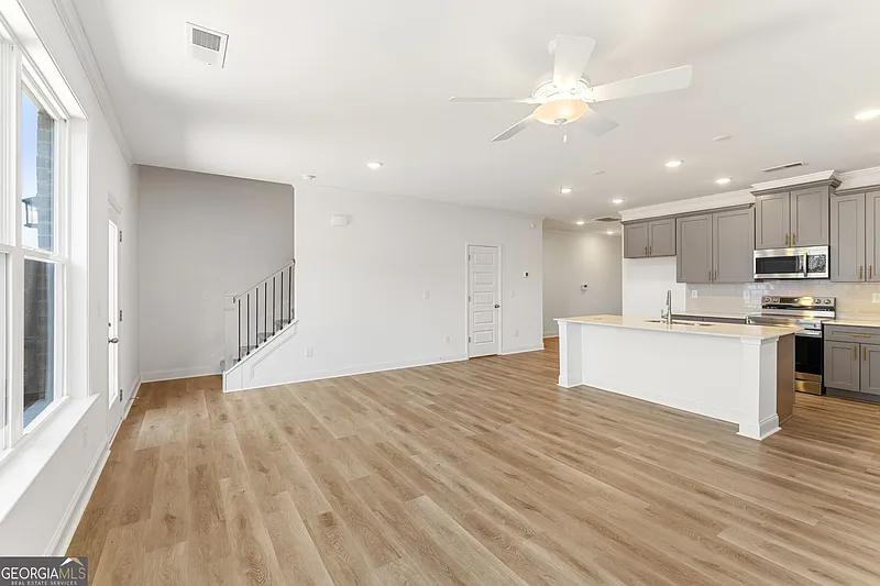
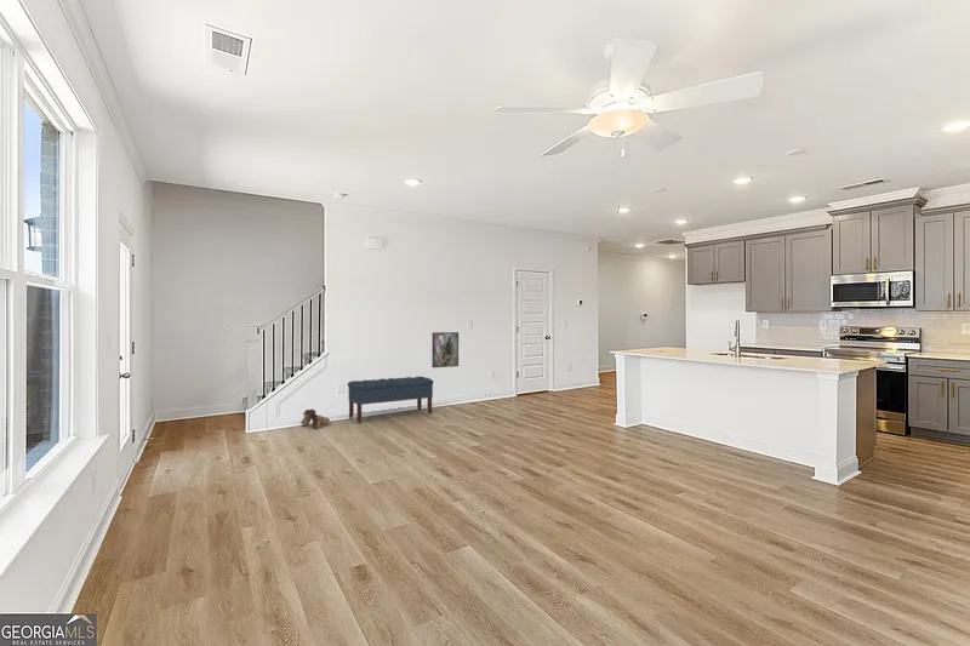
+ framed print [430,331,460,368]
+ bench [347,376,434,424]
+ boots [299,408,331,429]
